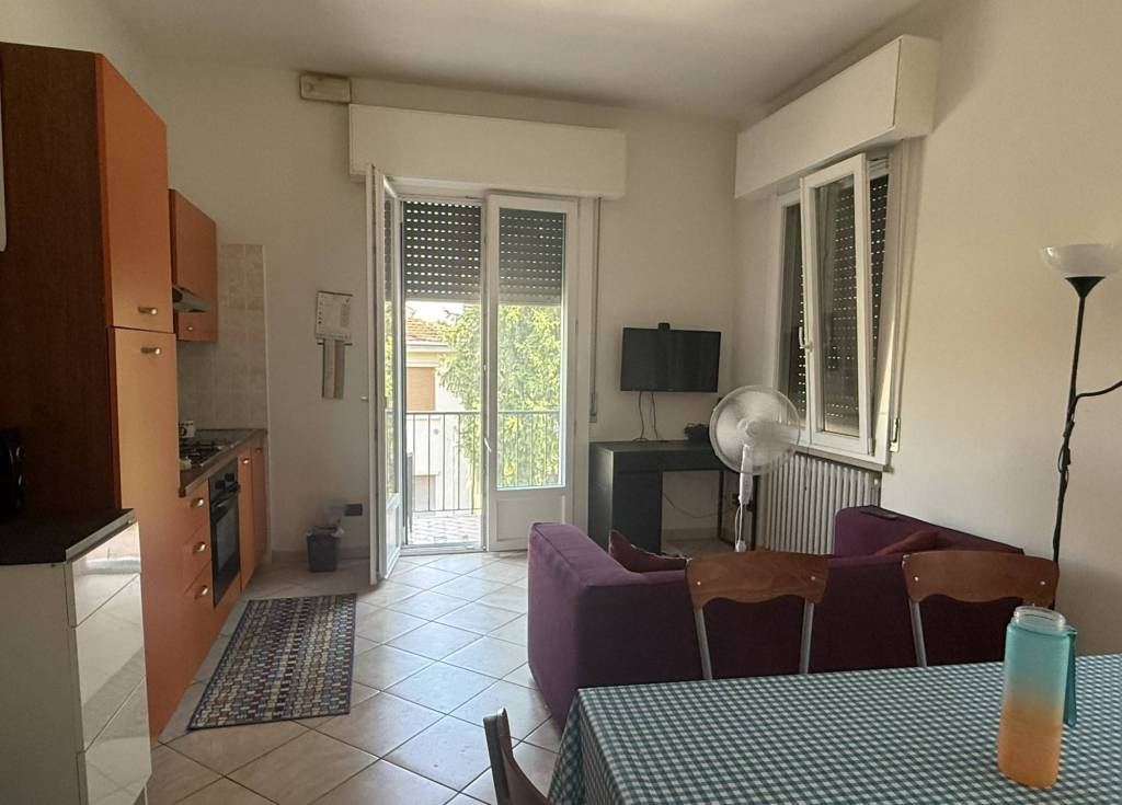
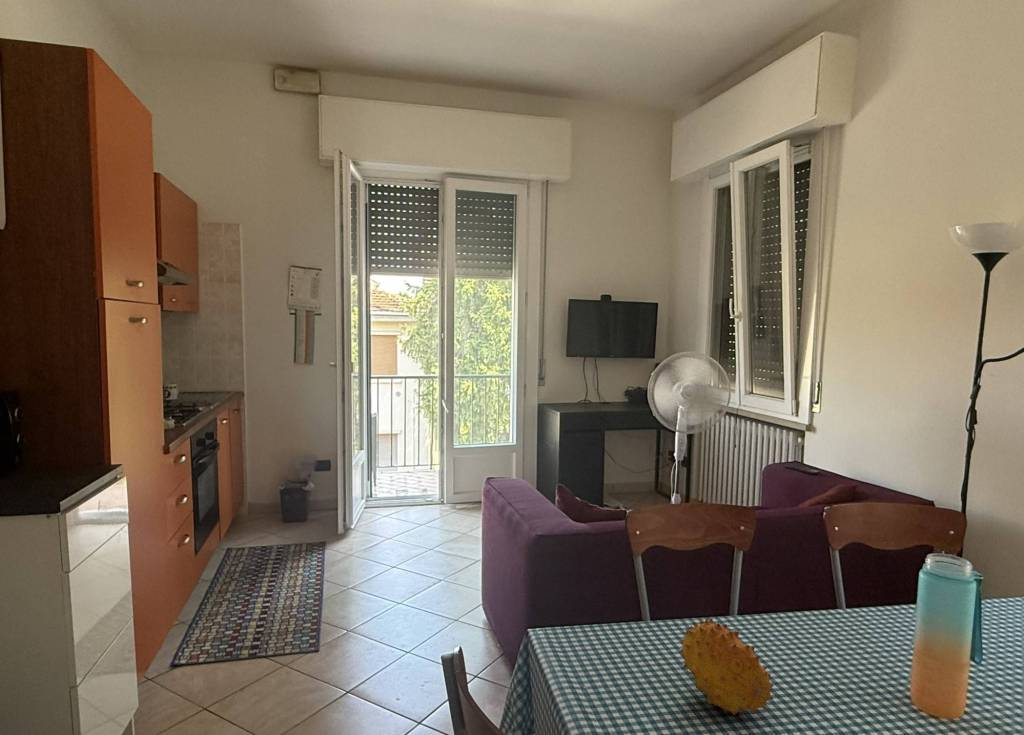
+ fruit [679,617,774,716]
